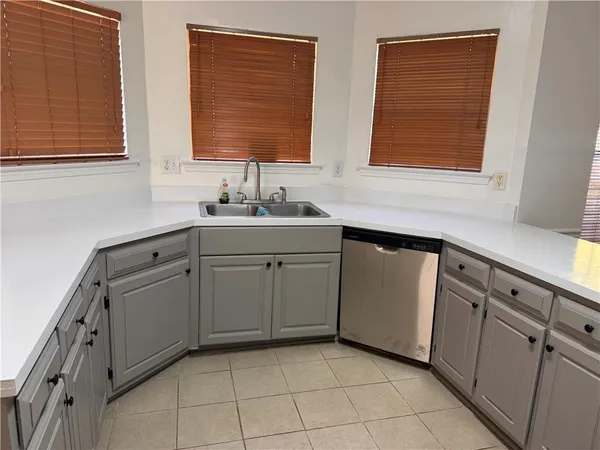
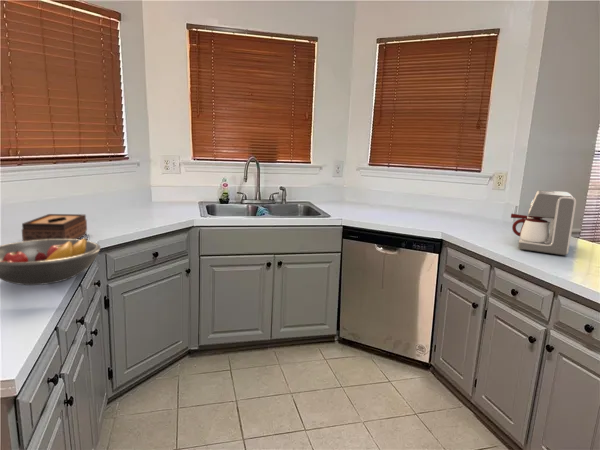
+ coffee maker [510,189,577,256]
+ tissue box [21,213,88,242]
+ fruit bowl [0,237,102,286]
